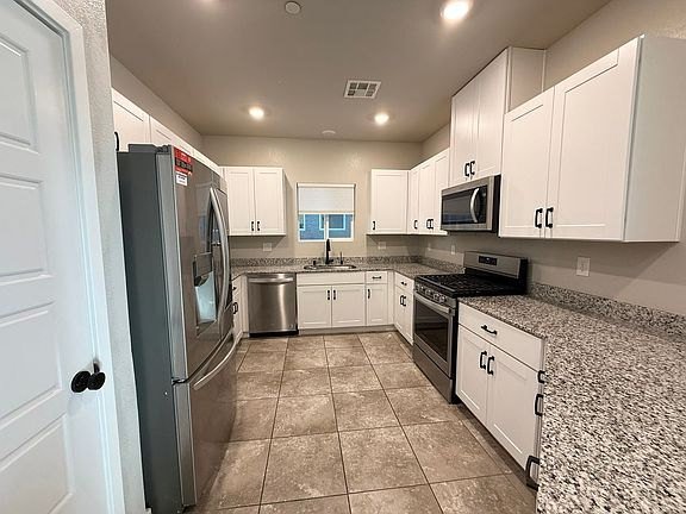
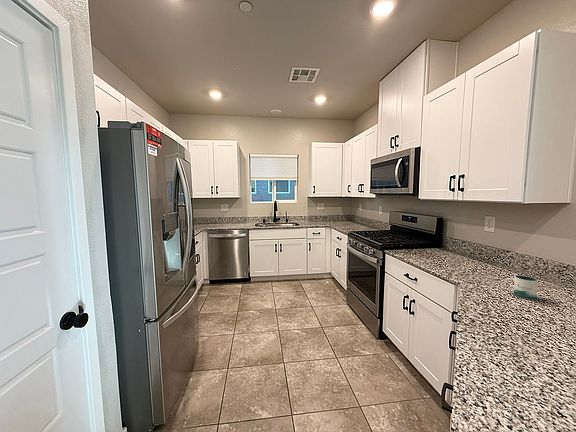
+ mug [503,275,539,301]
